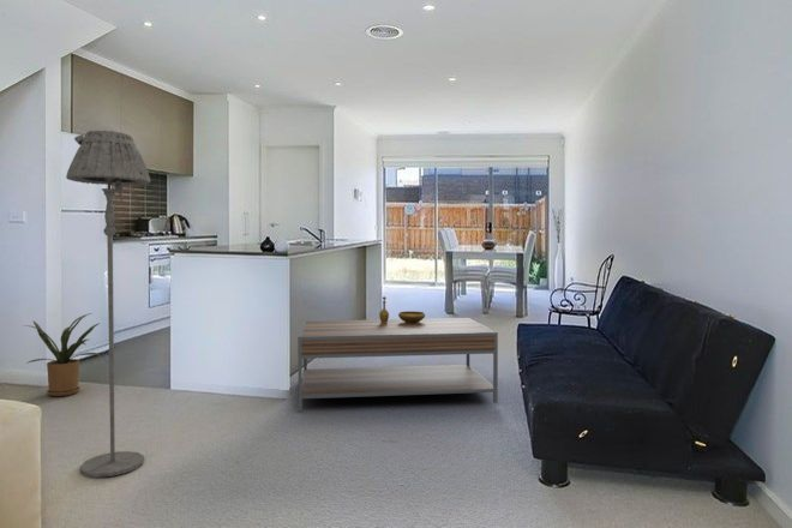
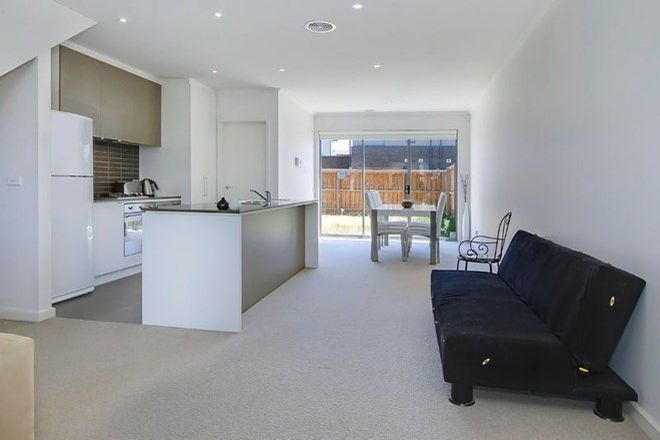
- coffee table [296,317,499,412]
- floor lamp [65,130,151,479]
- decorative bowl [378,295,426,323]
- house plant [24,312,101,397]
